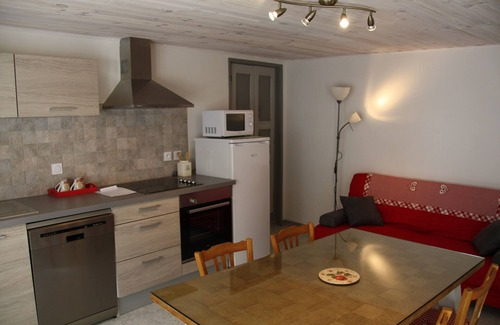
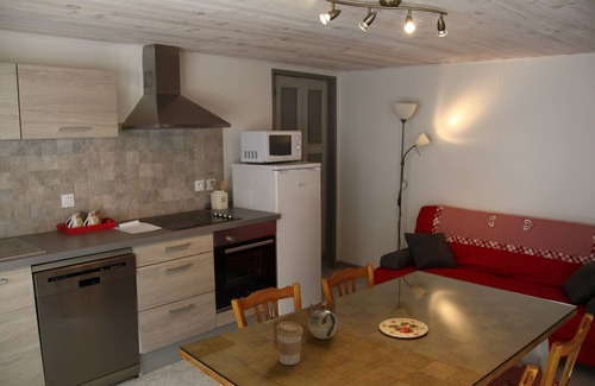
+ teapot [307,302,339,340]
+ coffee cup [275,321,303,366]
